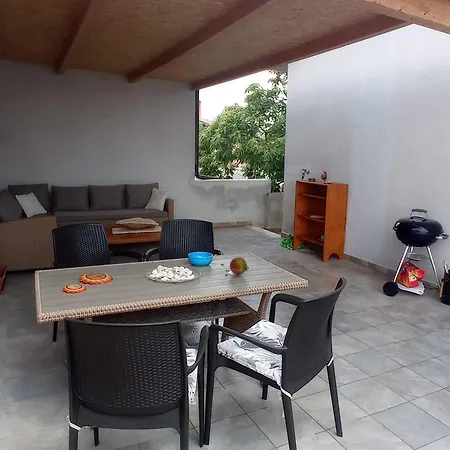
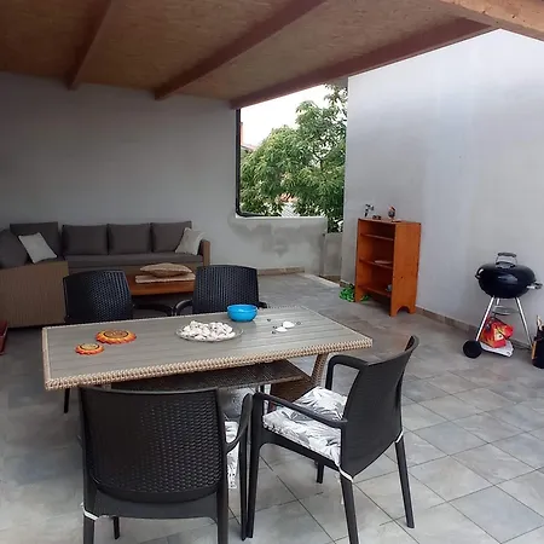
- fruit [229,257,250,276]
